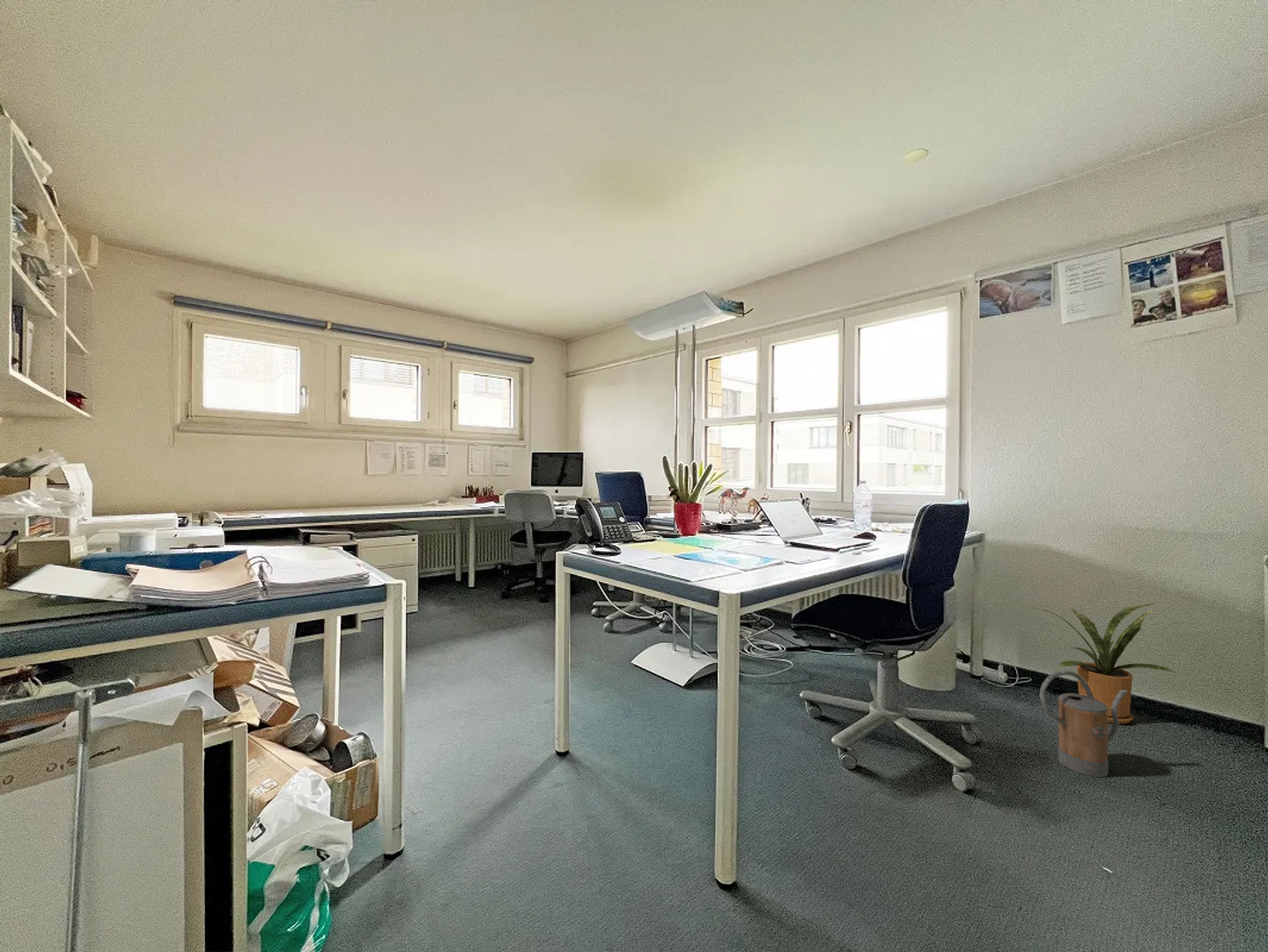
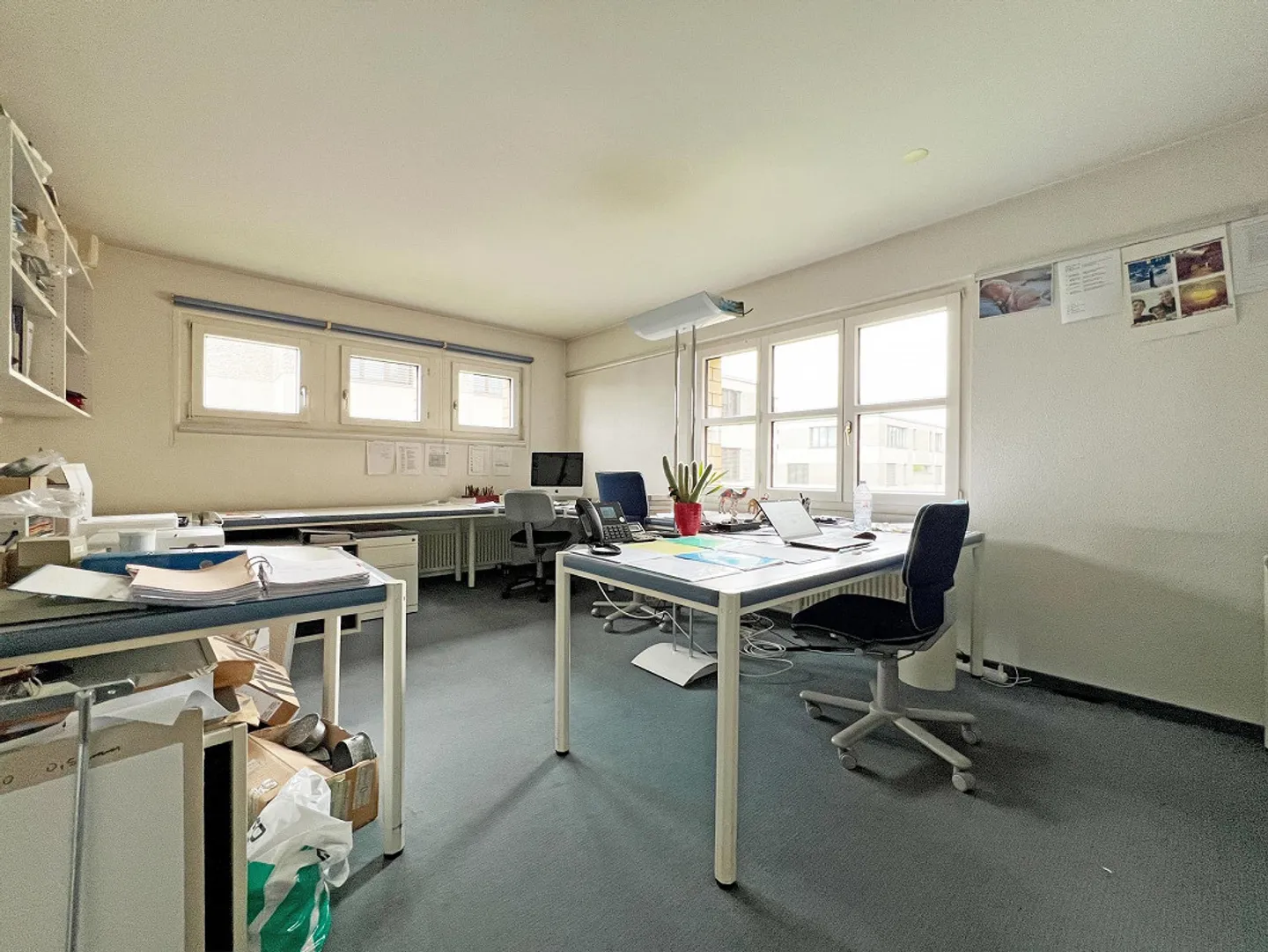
- house plant [1032,603,1176,725]
- watering can [1039,670,1127,778]
